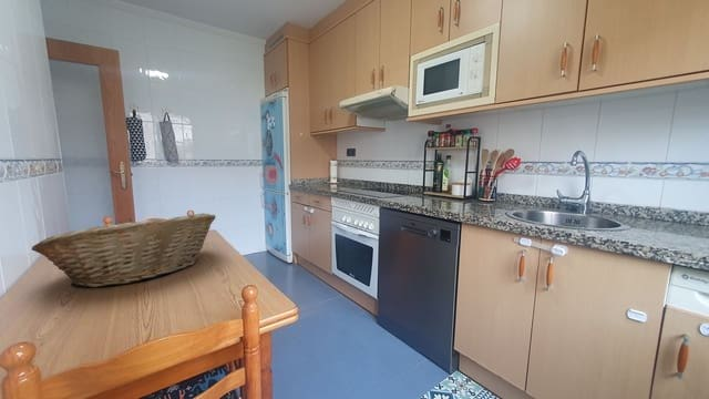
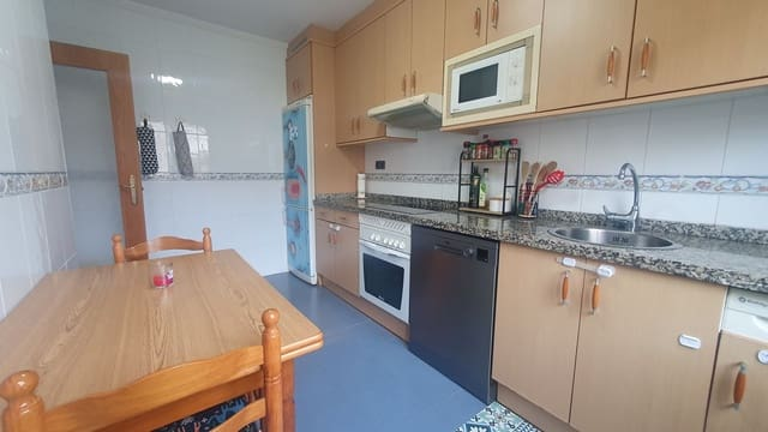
- fruit basket [31,212,217,288]
